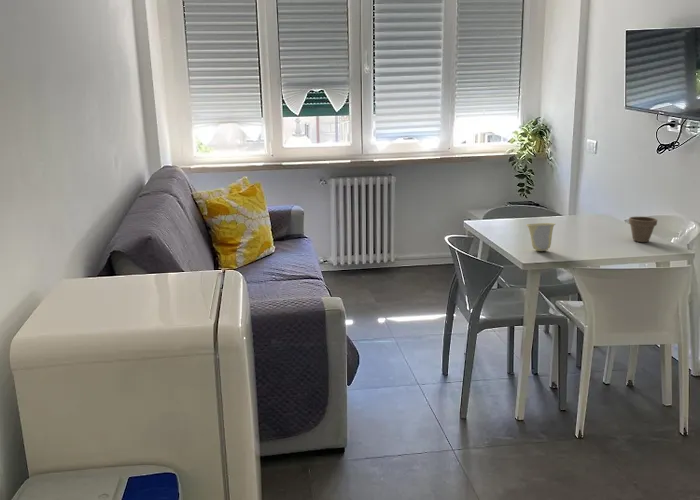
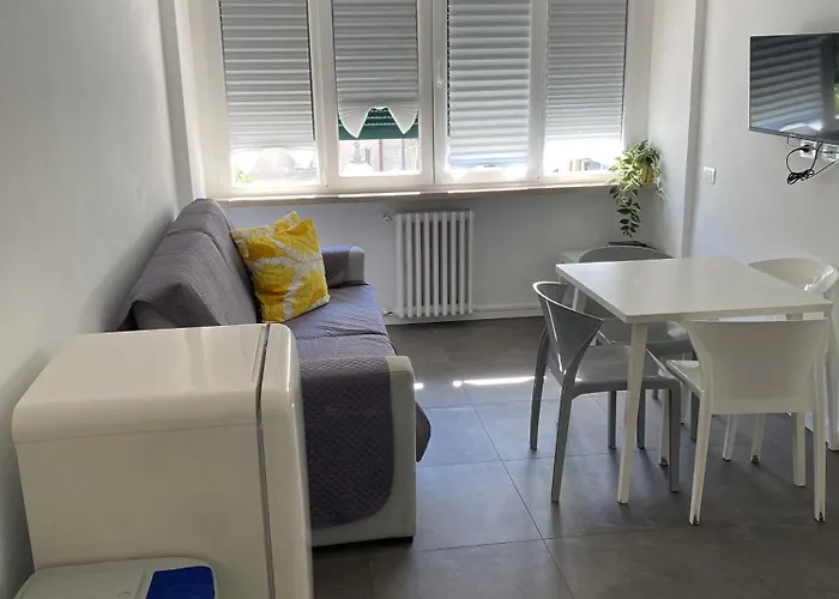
- flower pot [628,216,658,243]
- cup [525,222,557,252]
